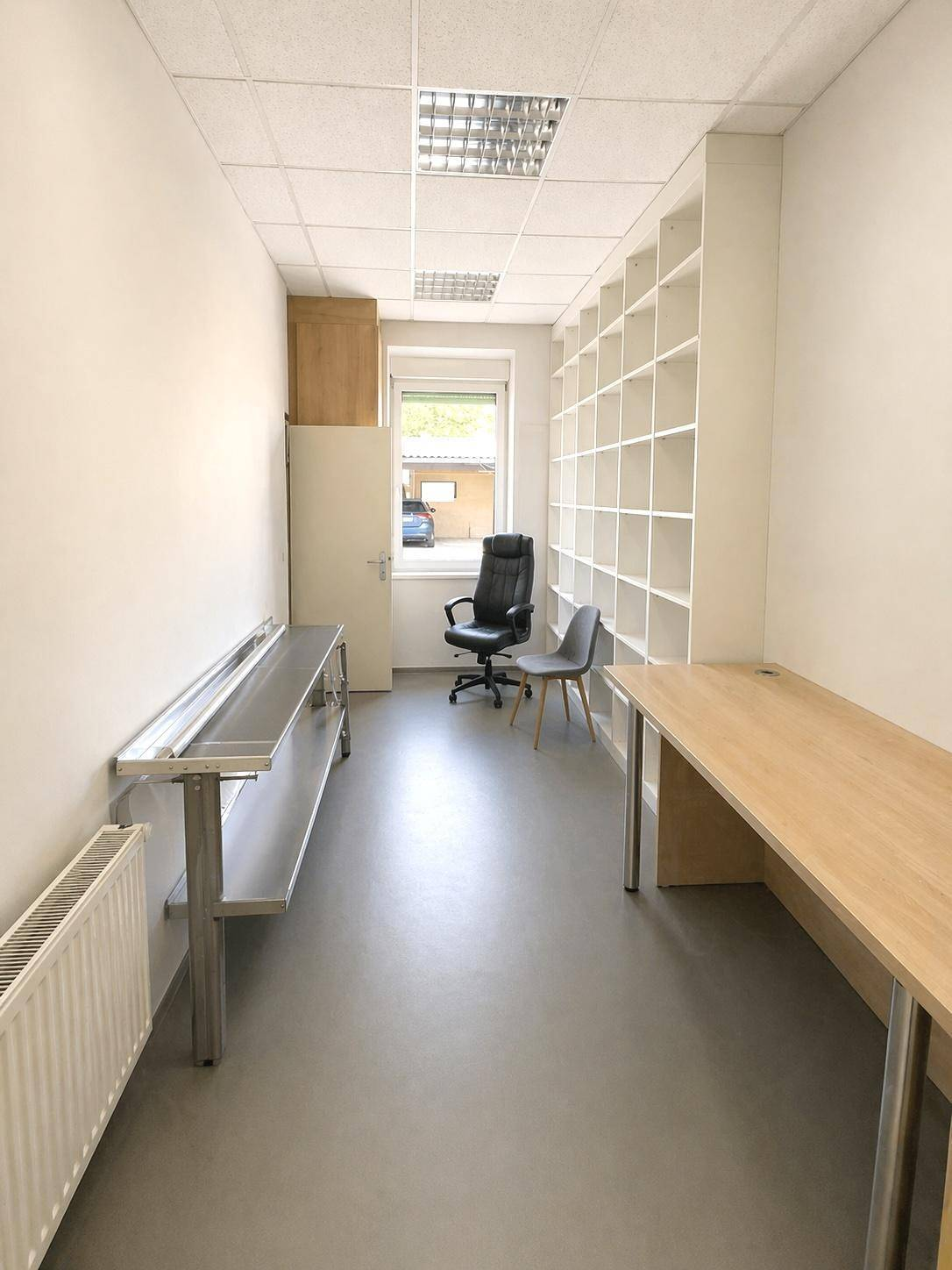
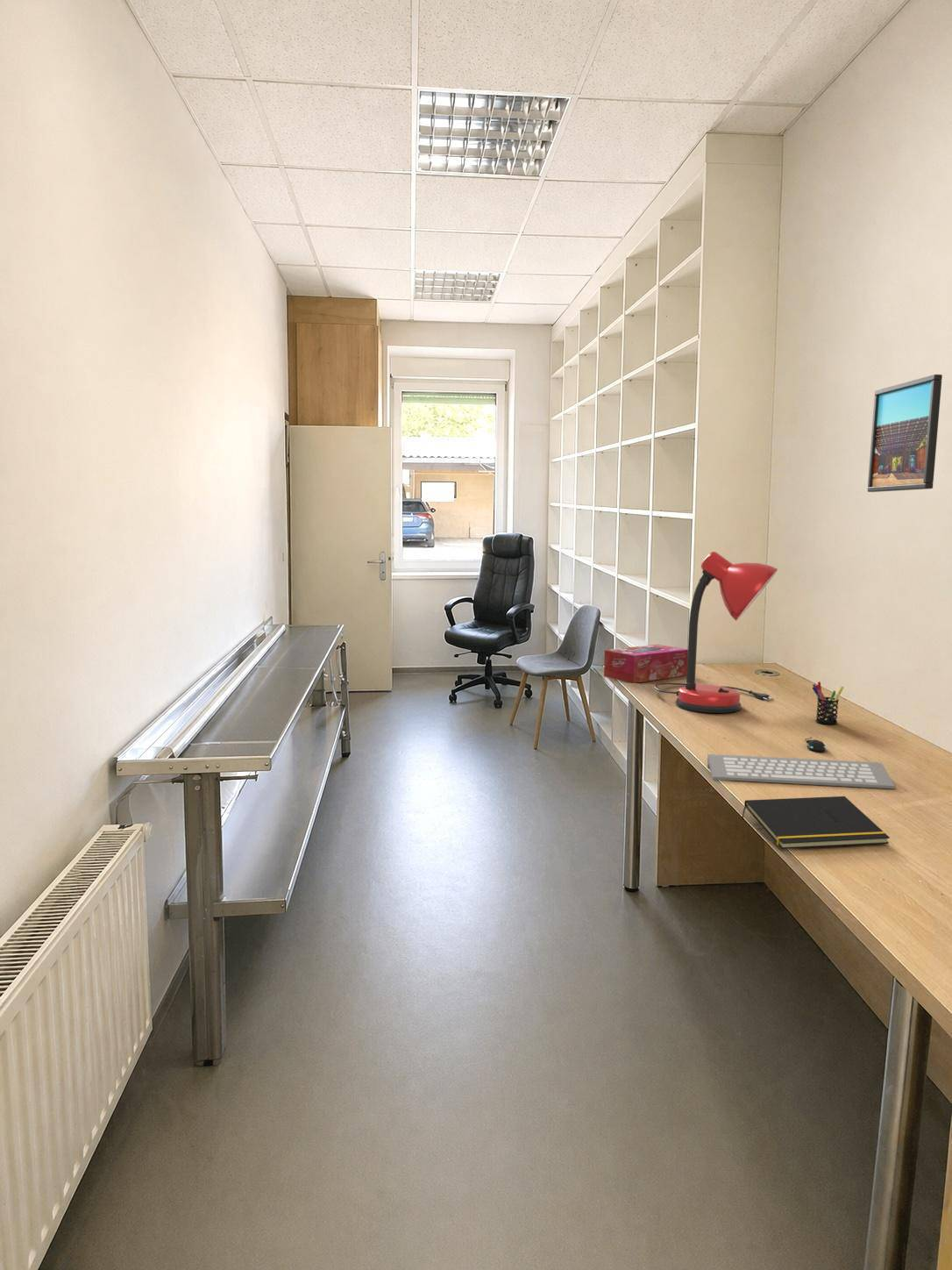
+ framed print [867,374,943,493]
+ tissue box [603,644,688,684]
+ desk lamp [654,551,778,714]
+ computer keyboard [707,753,896,789]
+ pen holder [812,681,844,725]
+ notepad [741,796,891,850]
+ mouse [804,736,827,753]
